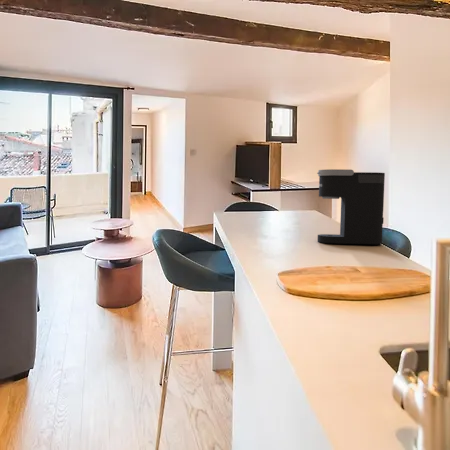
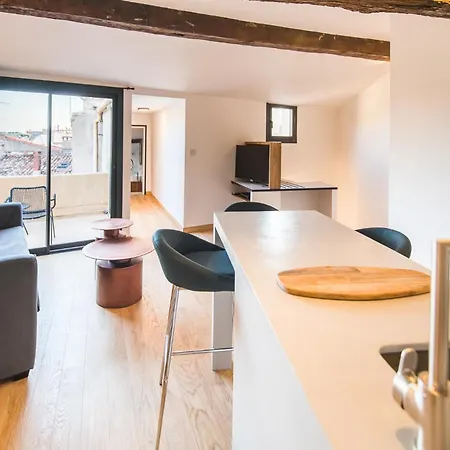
- coffee maker [316,168,386,246]
